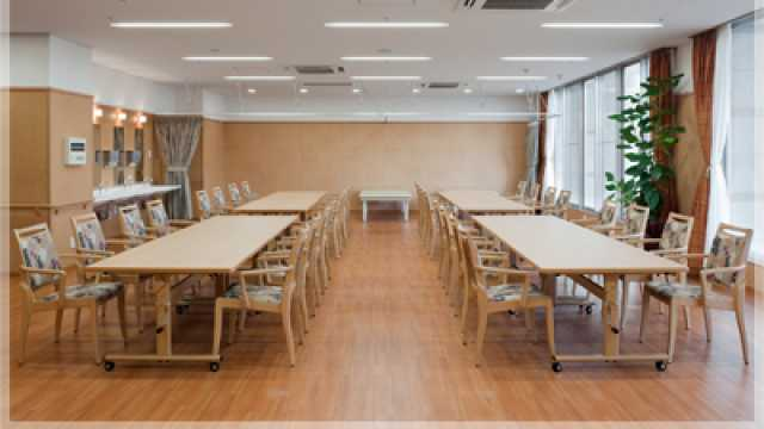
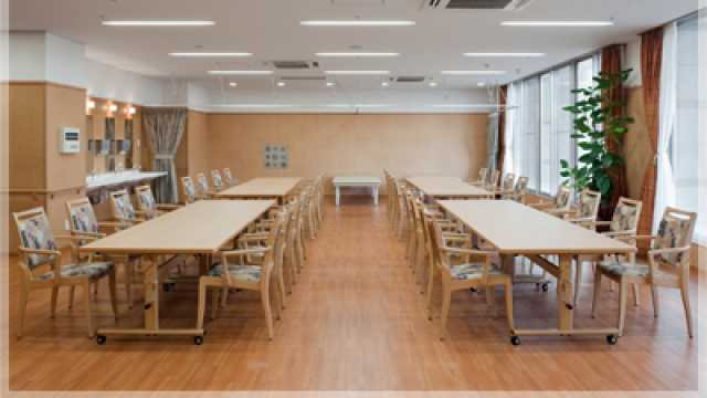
+ wall art [262,143,289,170]
